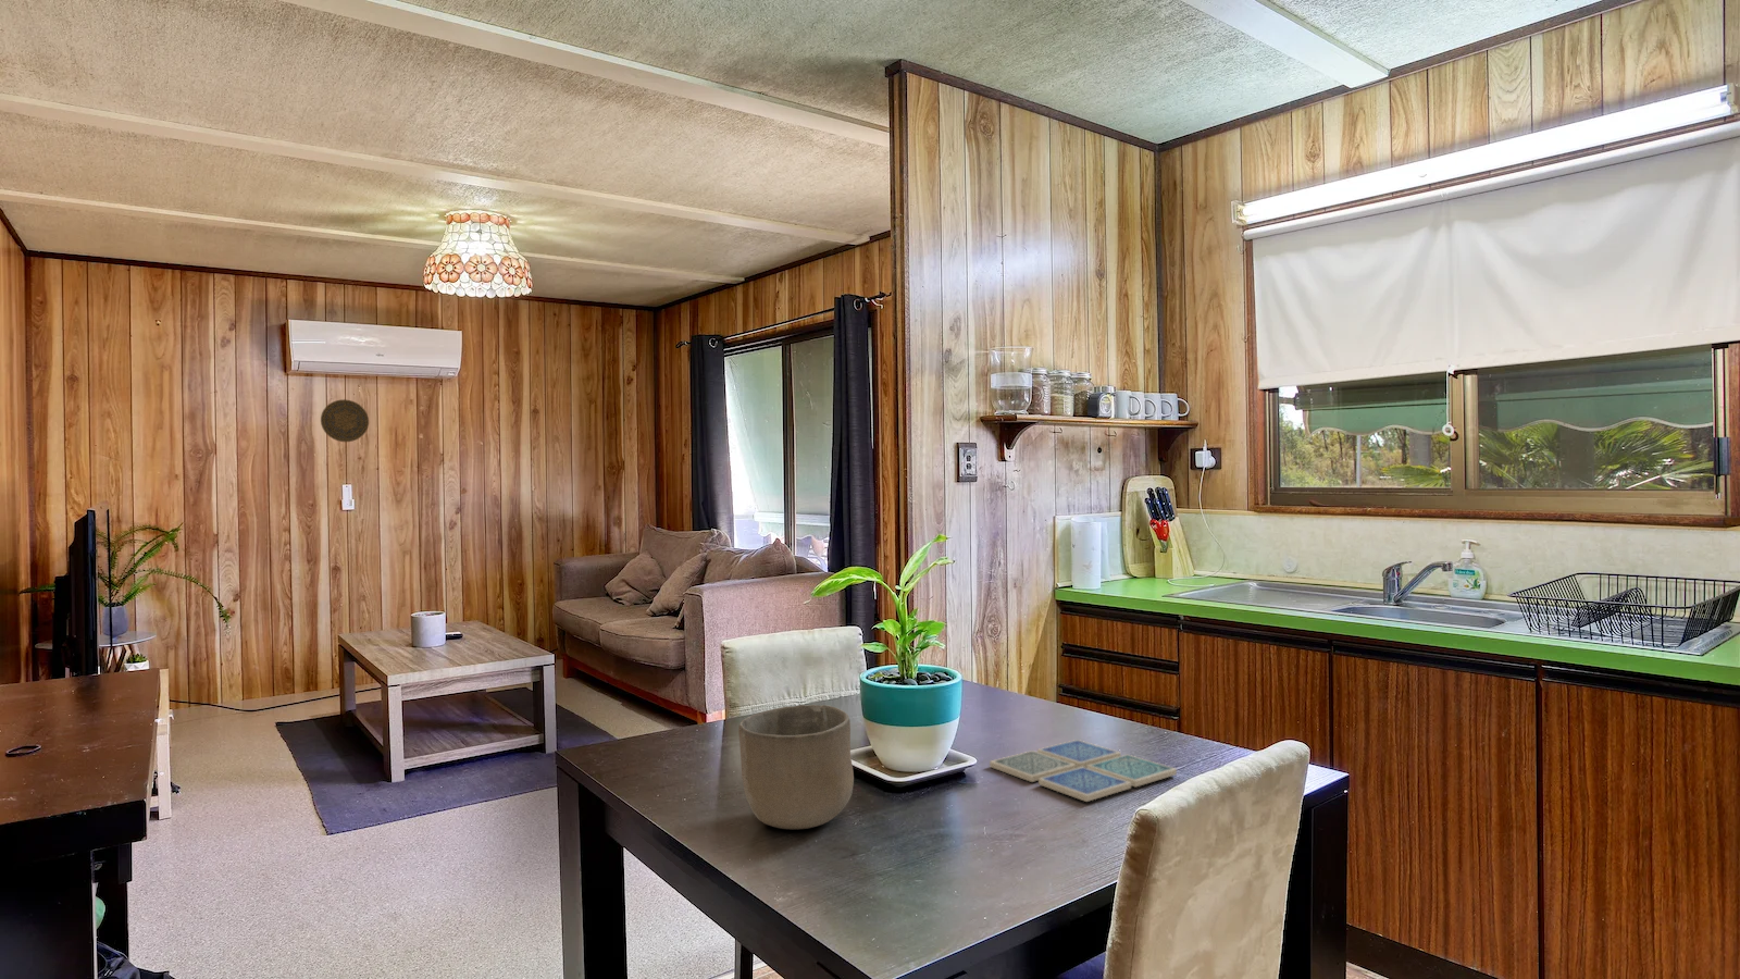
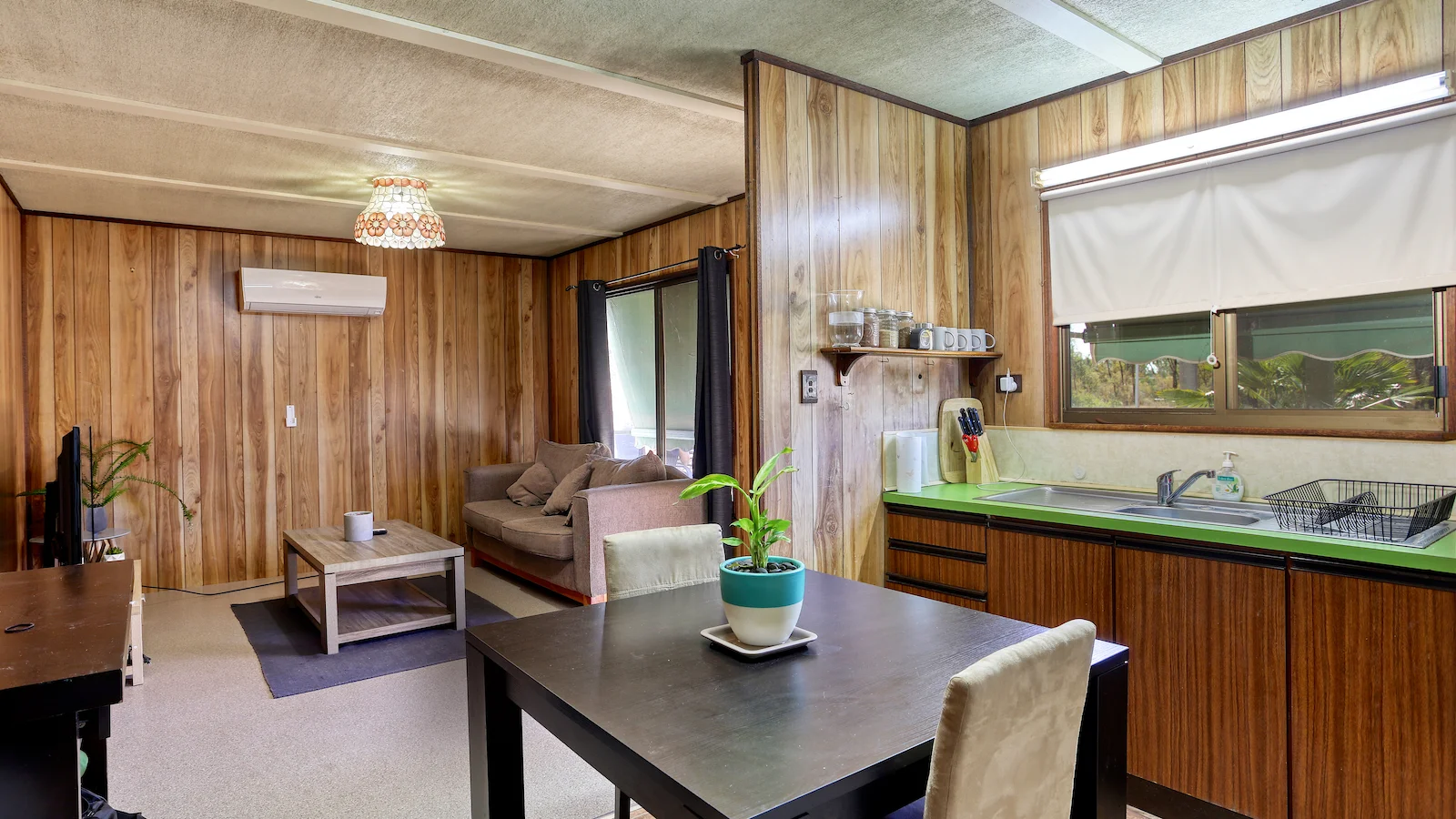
- drink coaster [988,739,1178,803]
- decorative plate [320,398,369,442]
- bowl [737,704,854,830]
